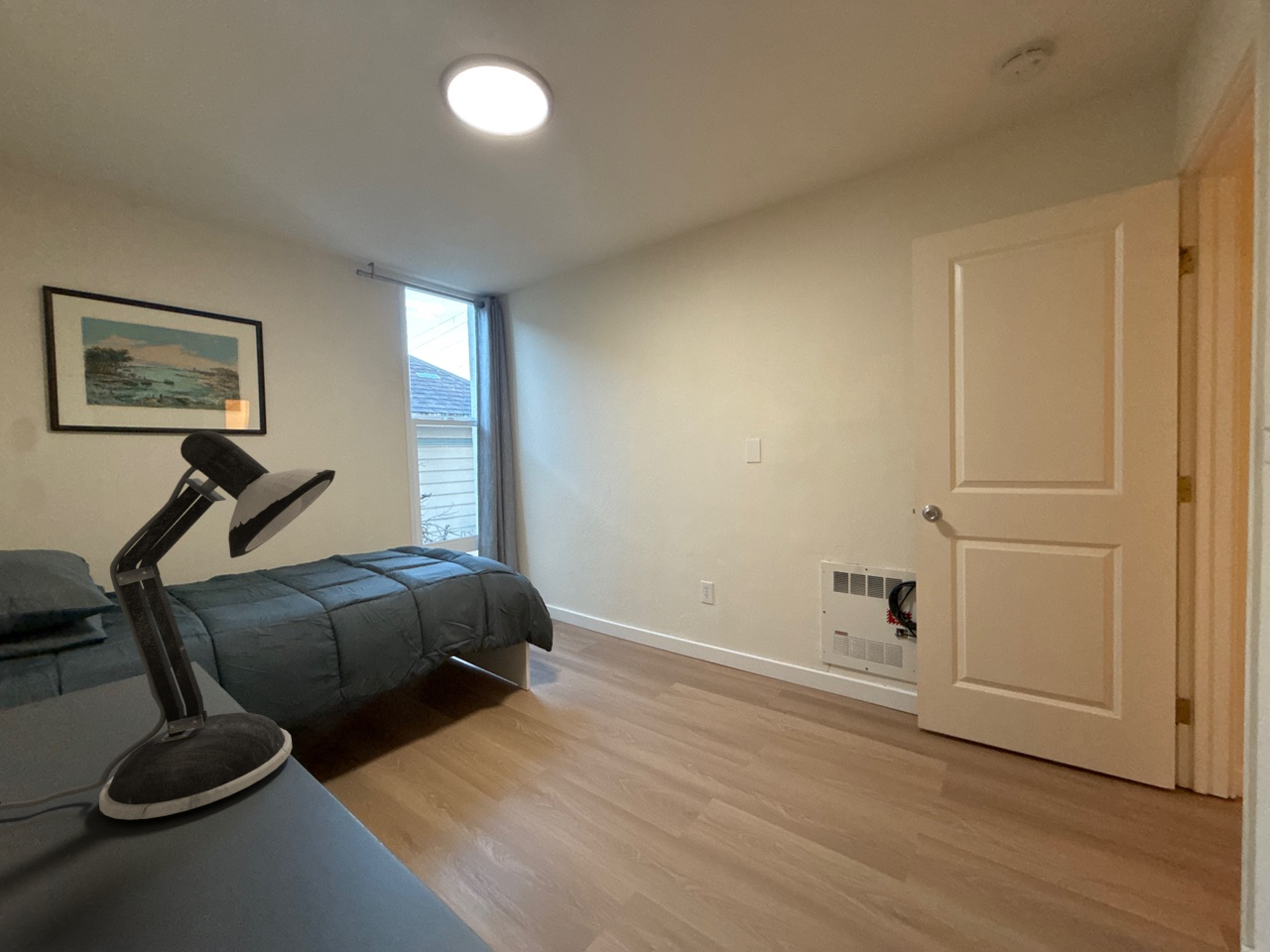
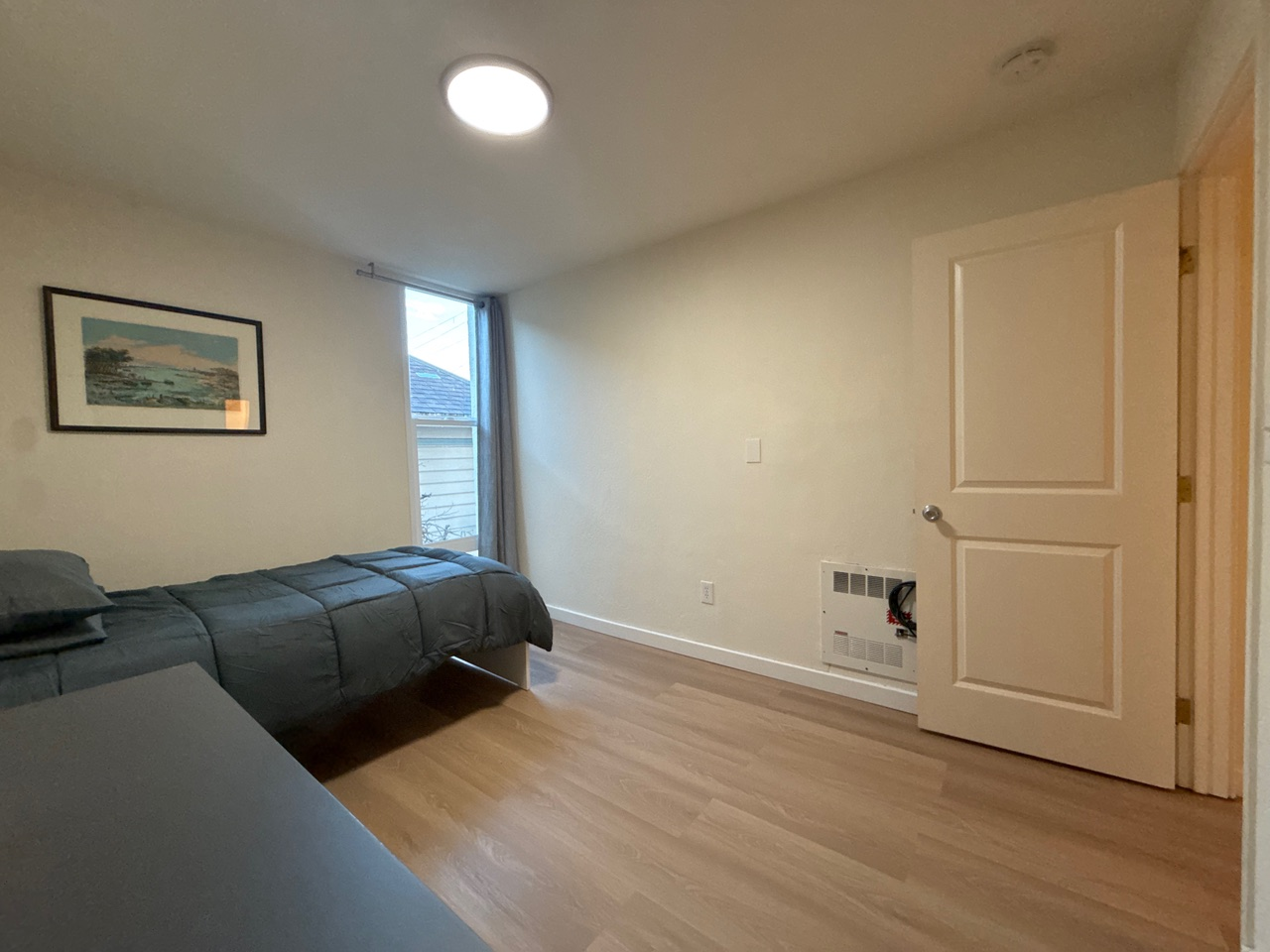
- desk lamp [0,429,336,820]
